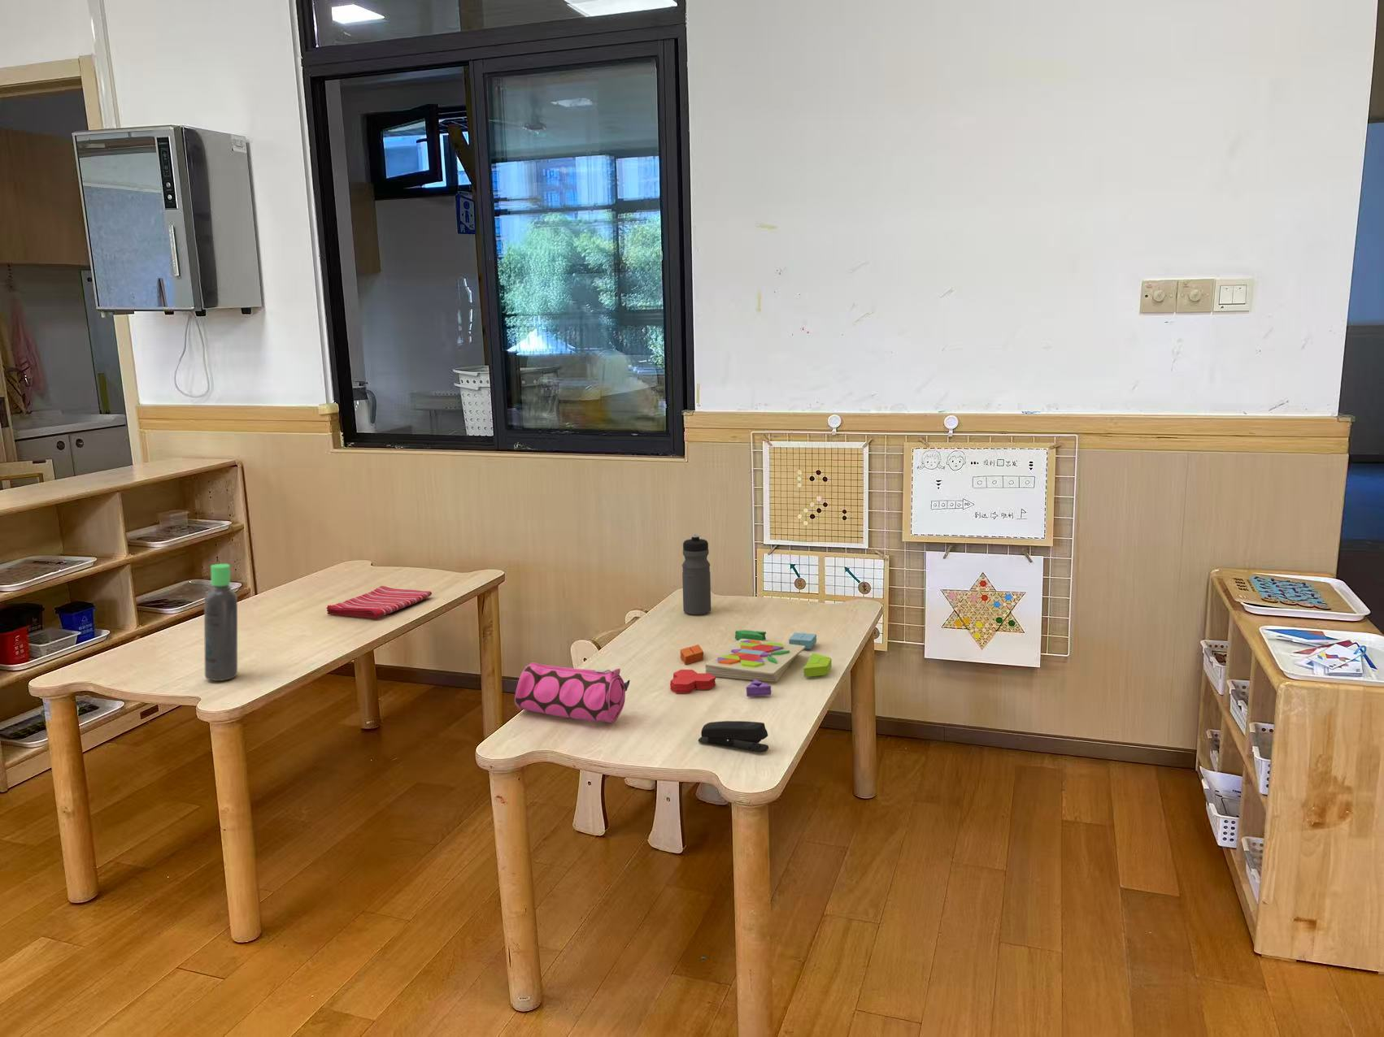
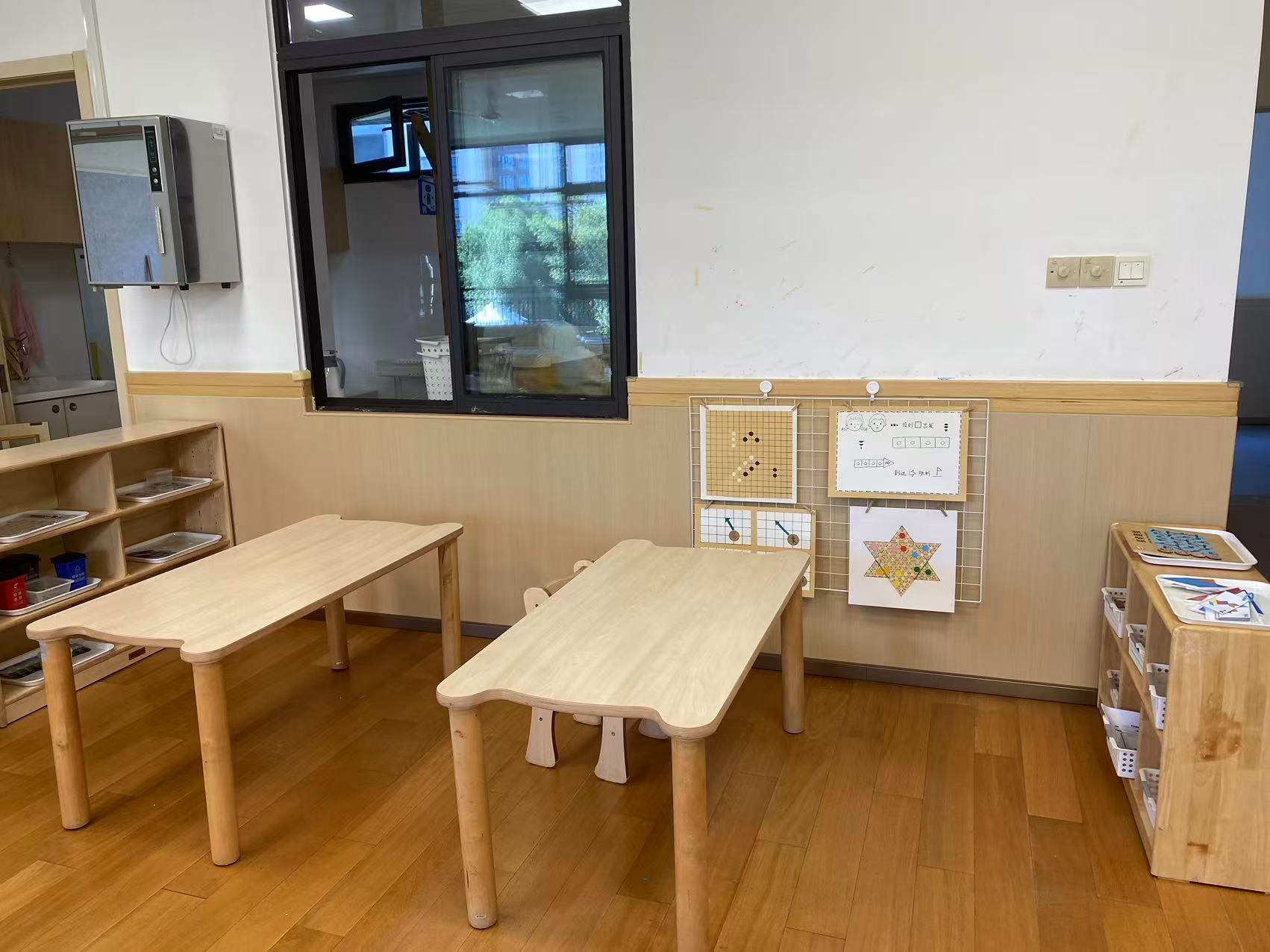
- pencil case [514,661,631,724]
- pattern blocks set [669,629,833,697]
- water bottle [681,534,712,617]
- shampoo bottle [204,562,239,682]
- stapler [697,720,769,754]
- dish towel [326,585,433,620]
